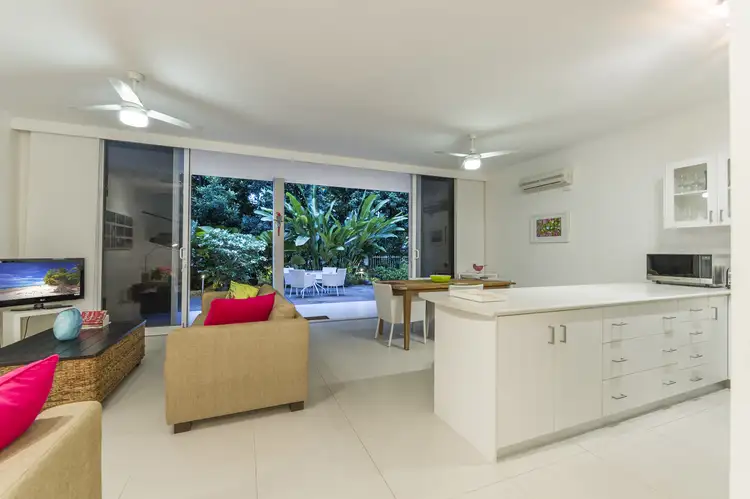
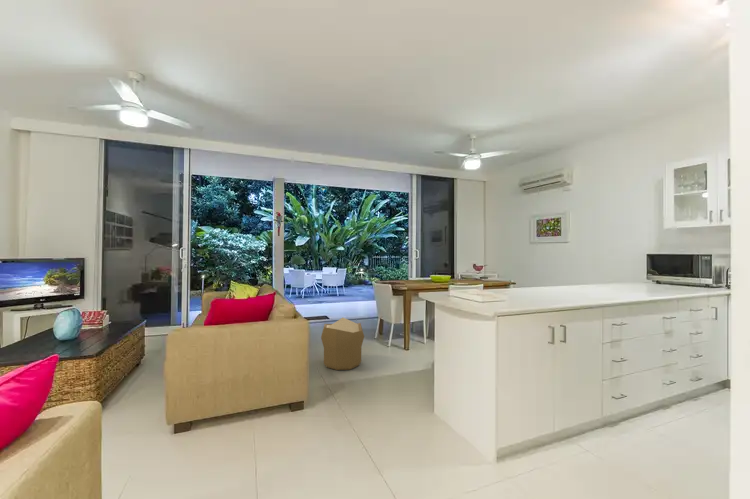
+ pouf [320,317,365,371]
